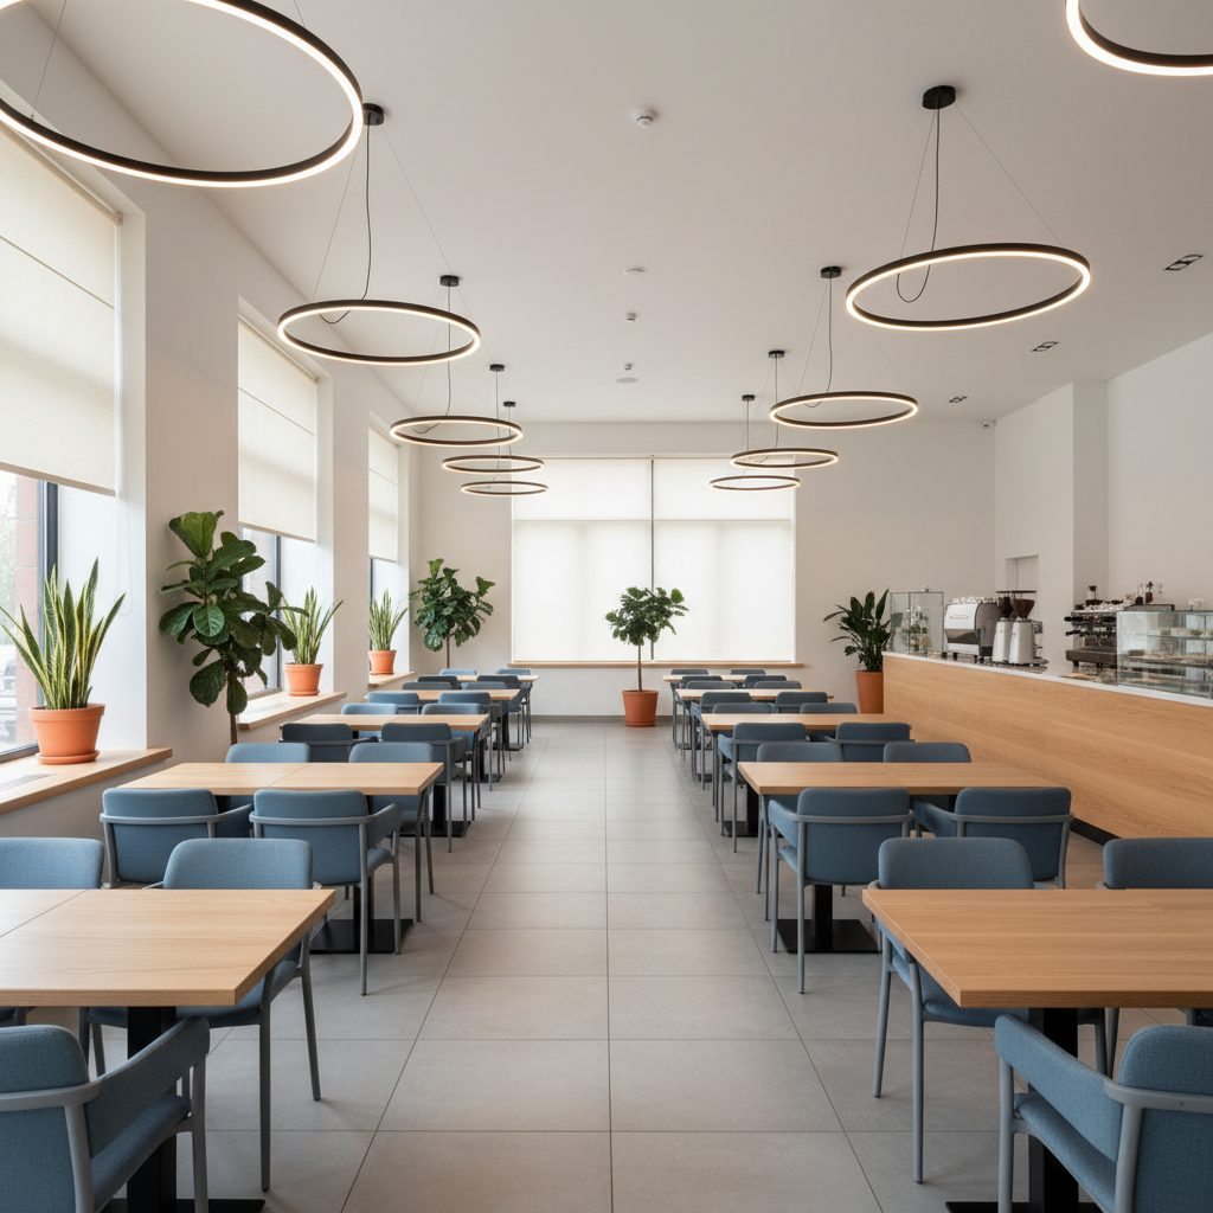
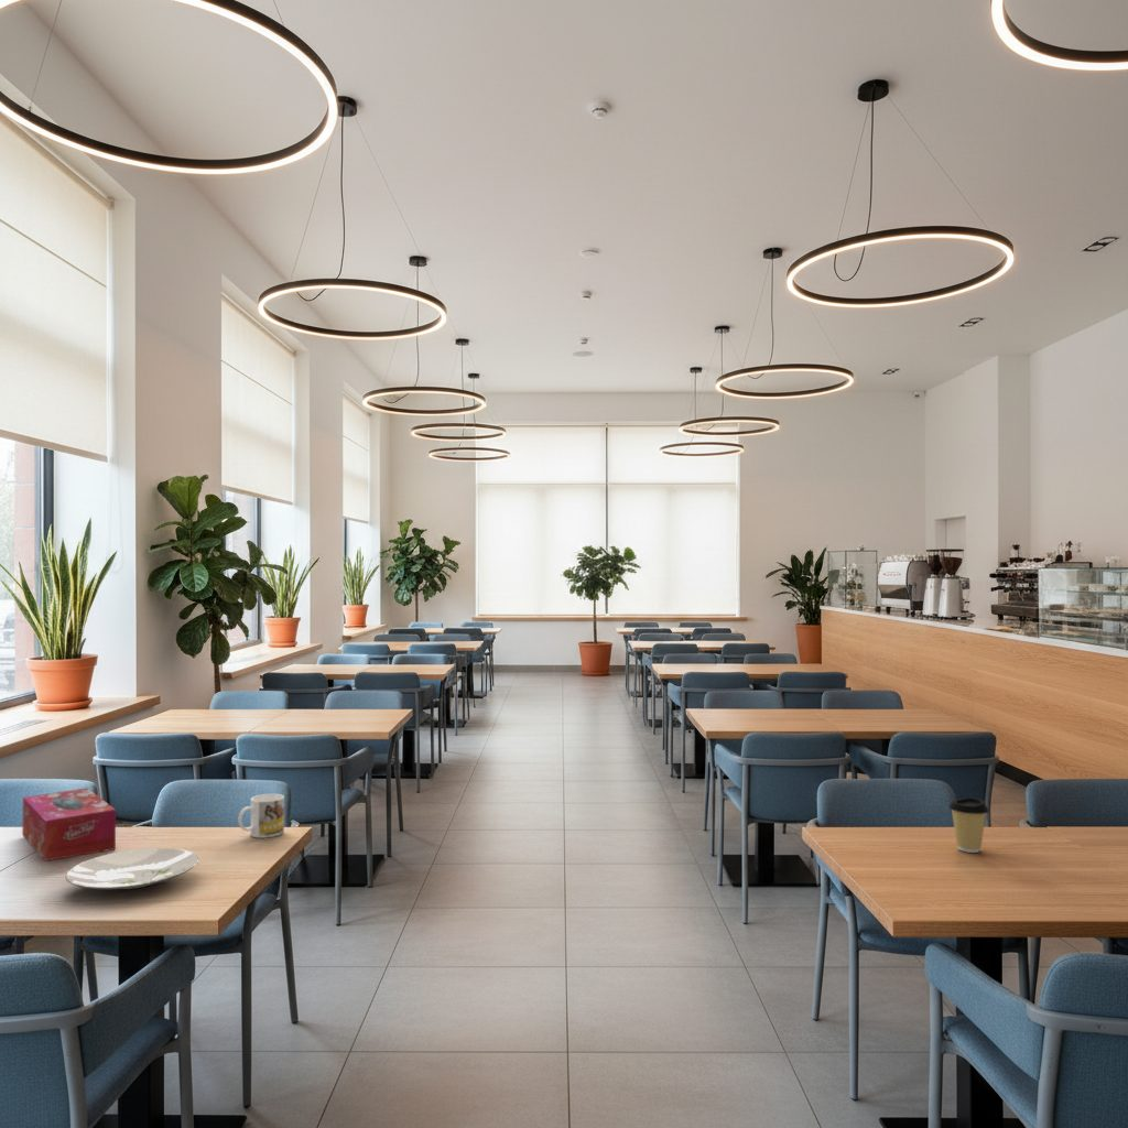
+ mug [237,793,285,839]
+ tissue box [21,787,117,861]
+ coffee cup [947,796,990,854]
+ plate [65,847,199,891]
